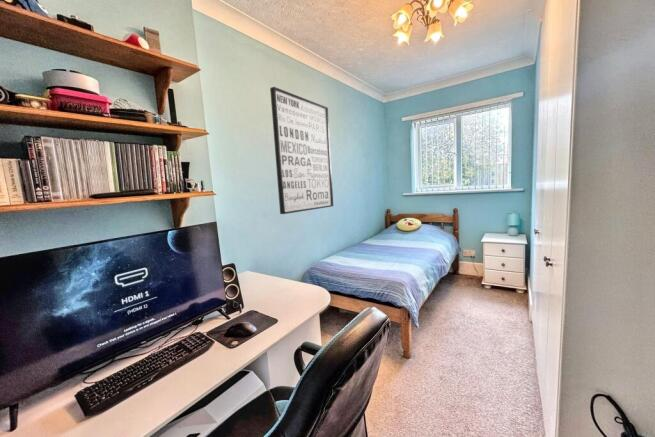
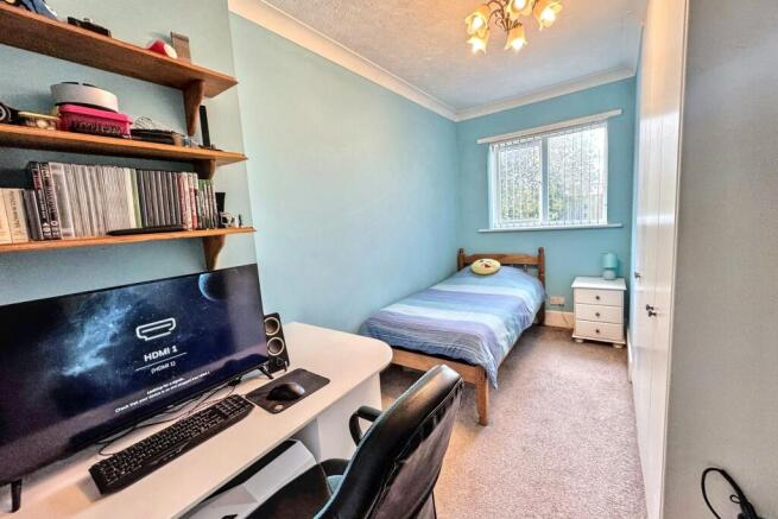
- wall art [269,86,334,215]
